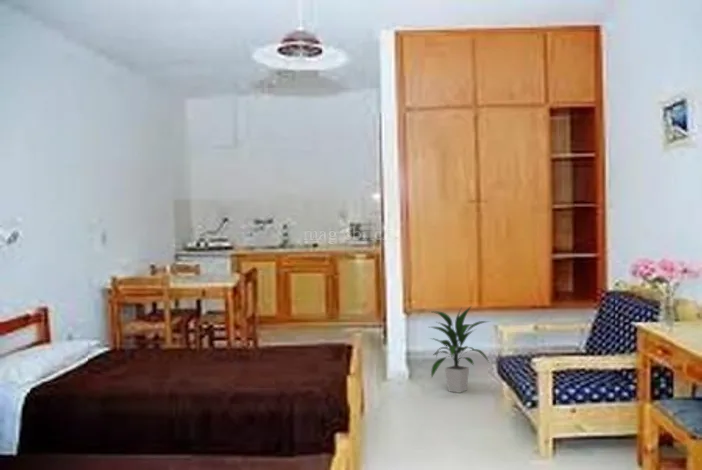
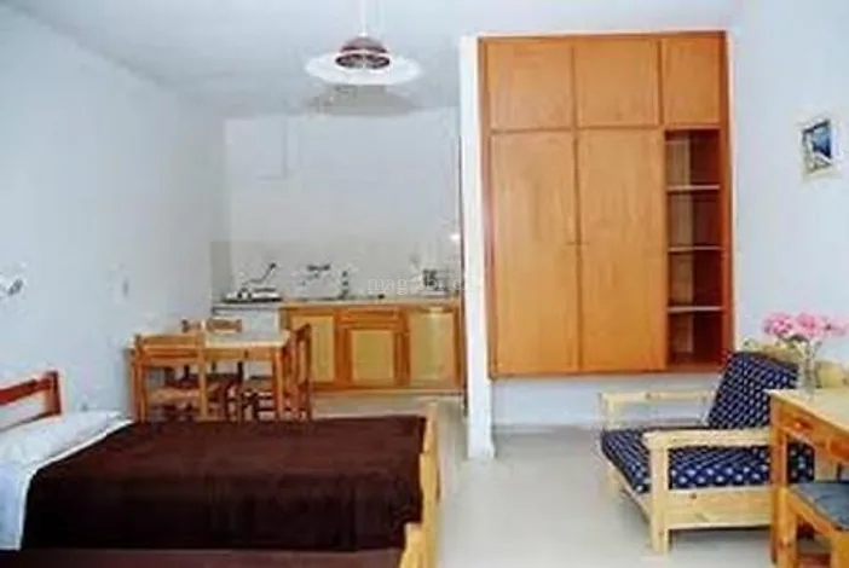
- indoor plant [426,304,491,394]
